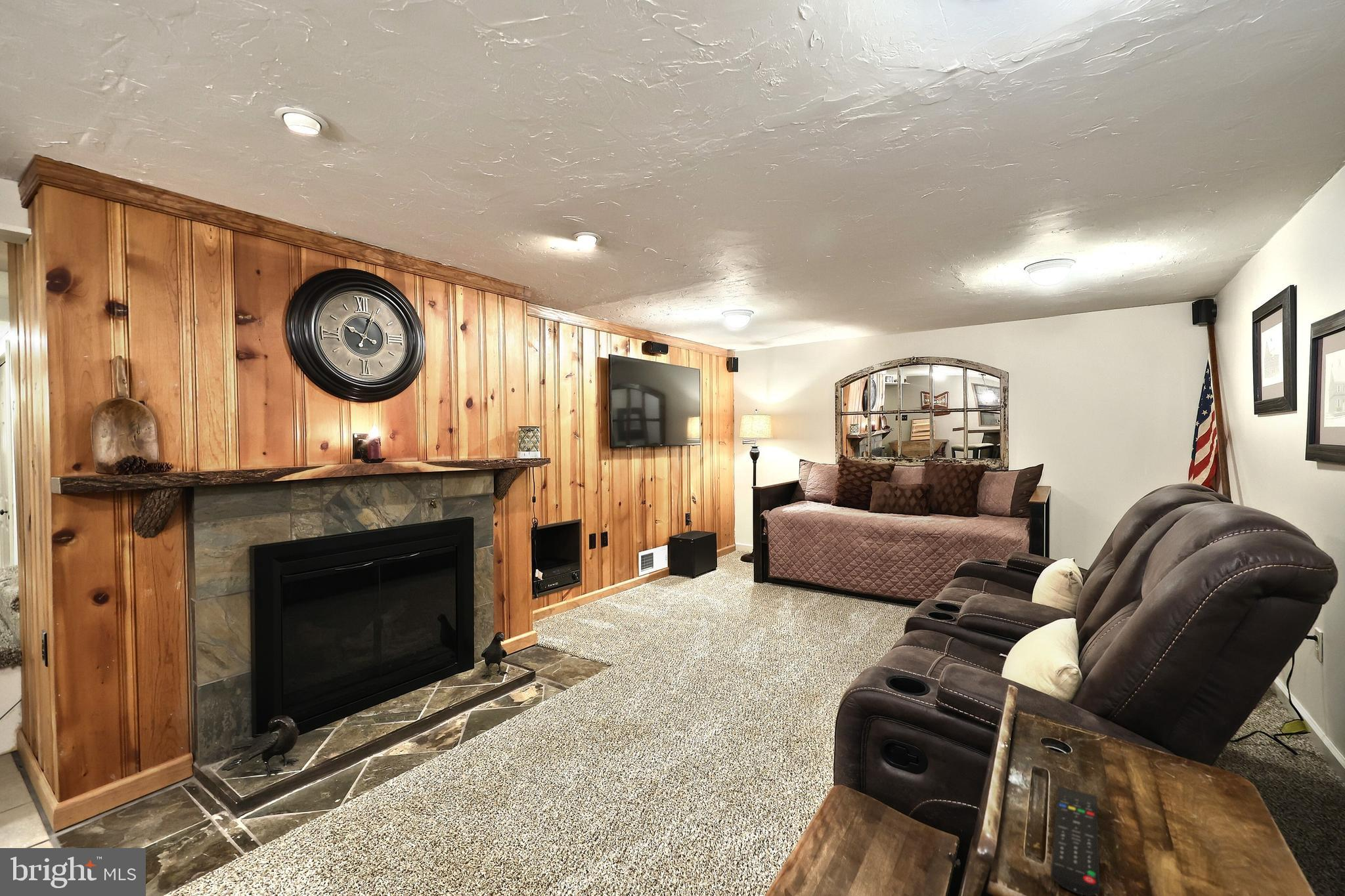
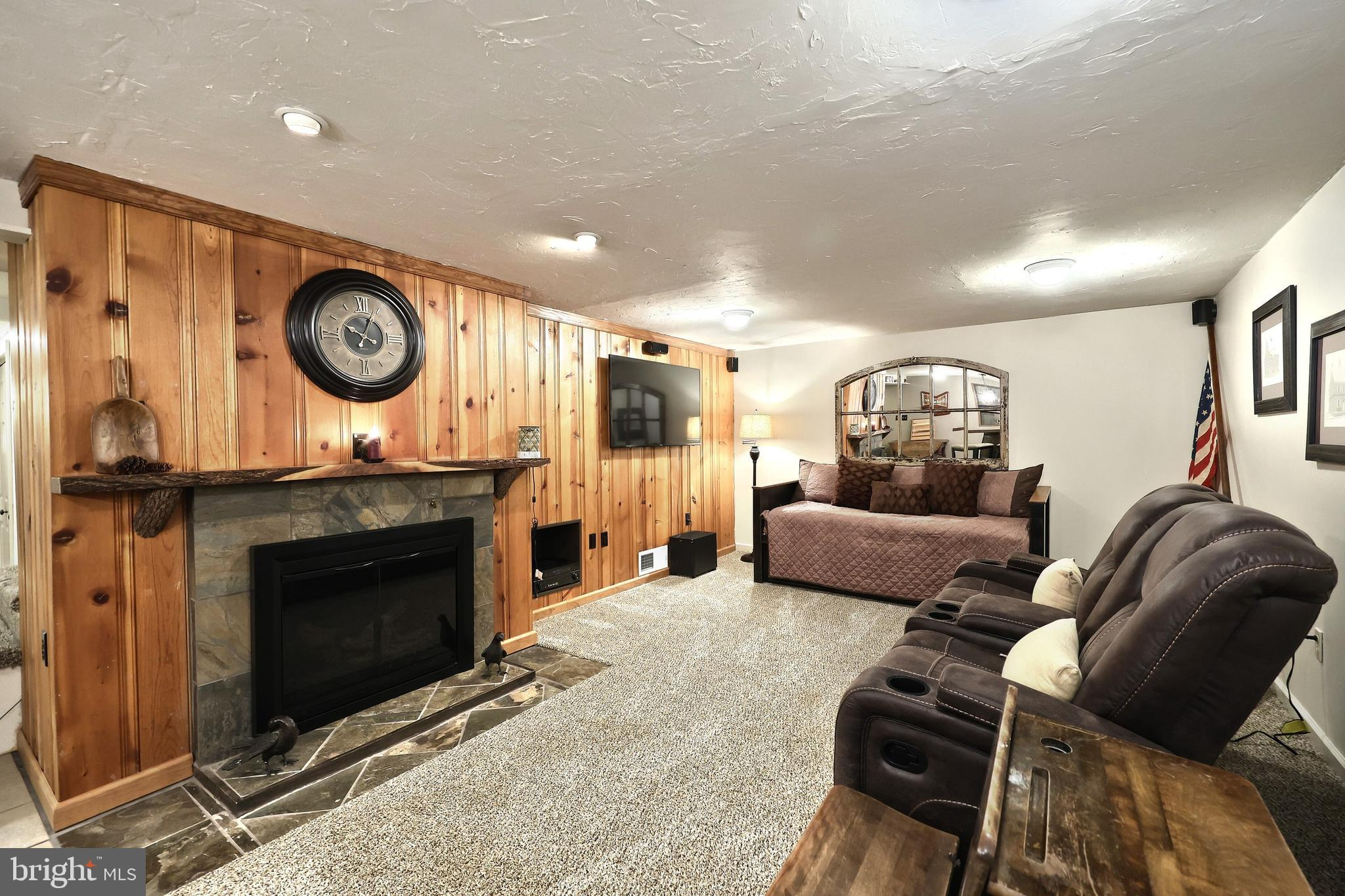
- remote control [1050,784,1101,896]
